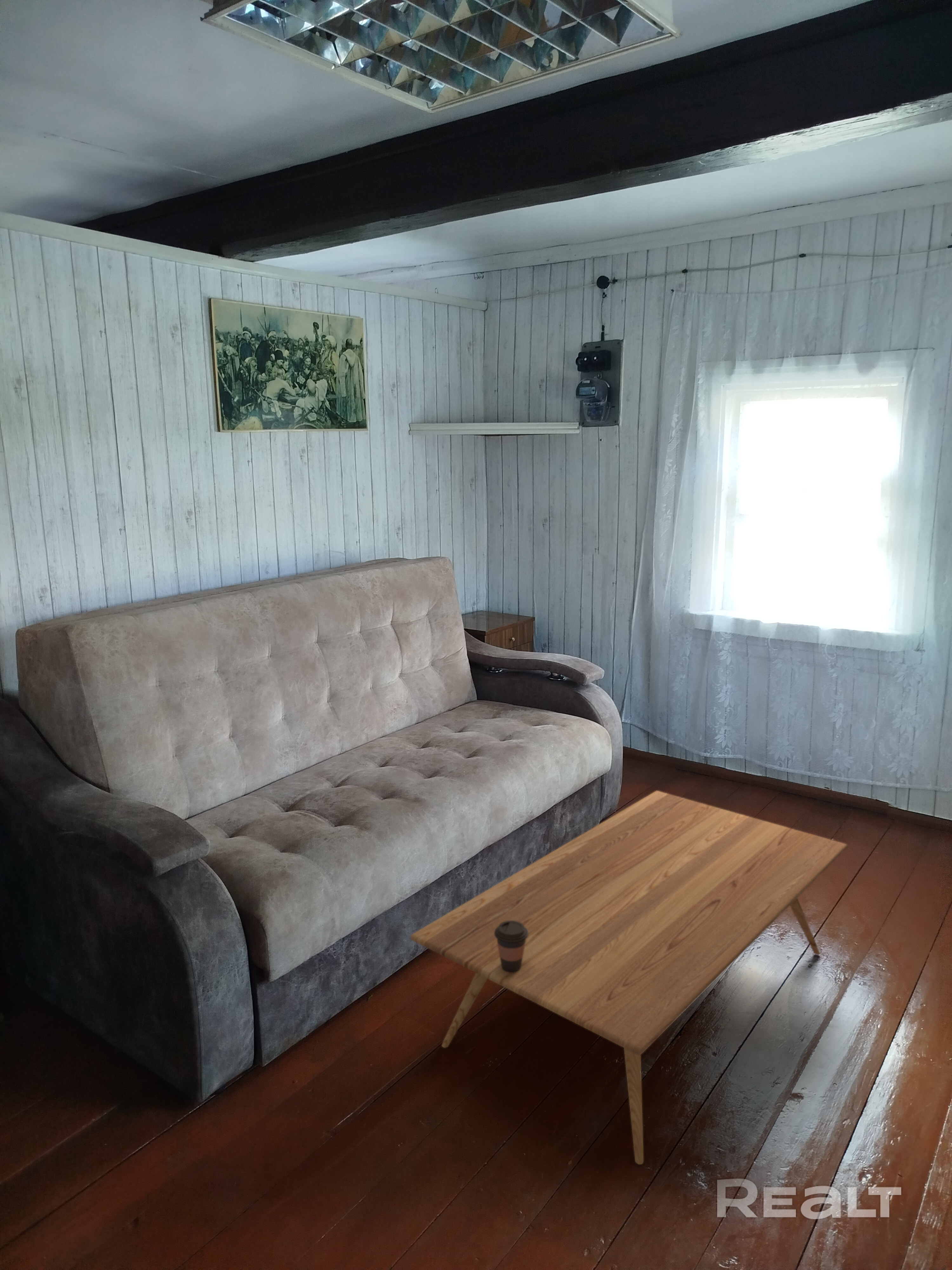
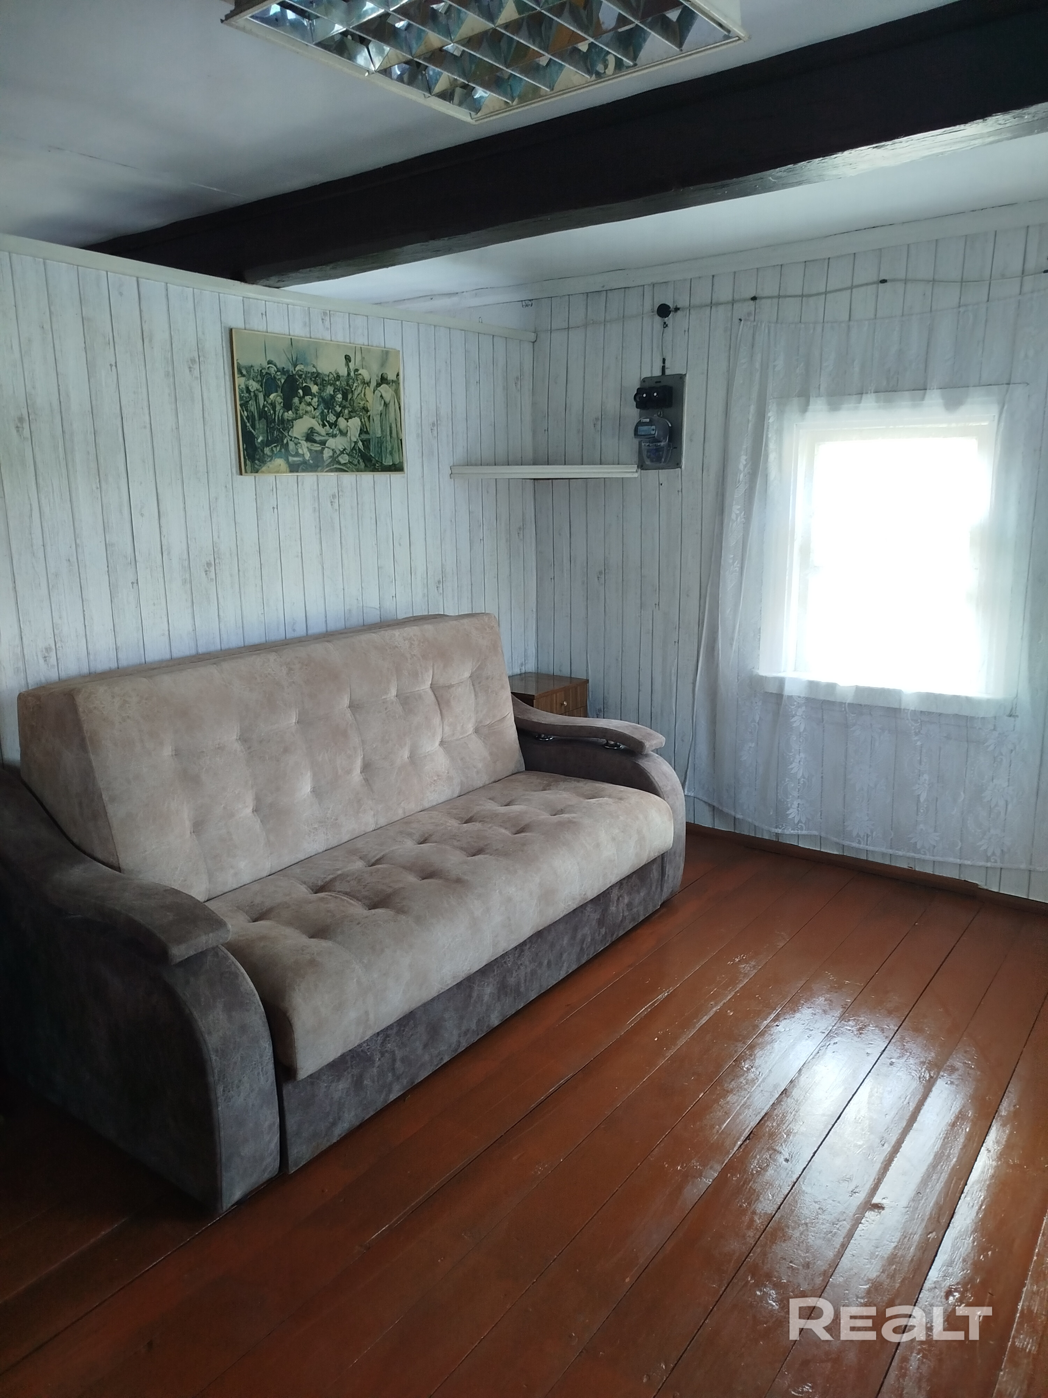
- coffee table [410,791,848,1165]
- coffee cup [494,921,528,973]
